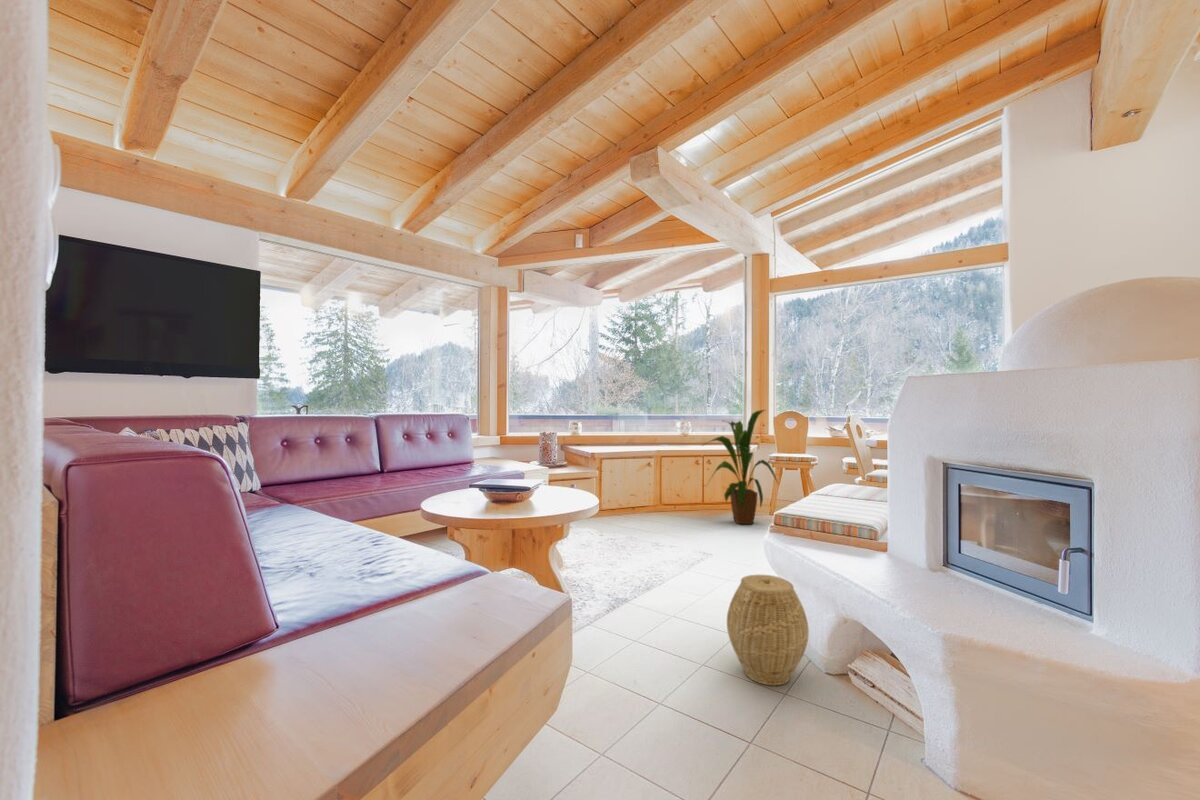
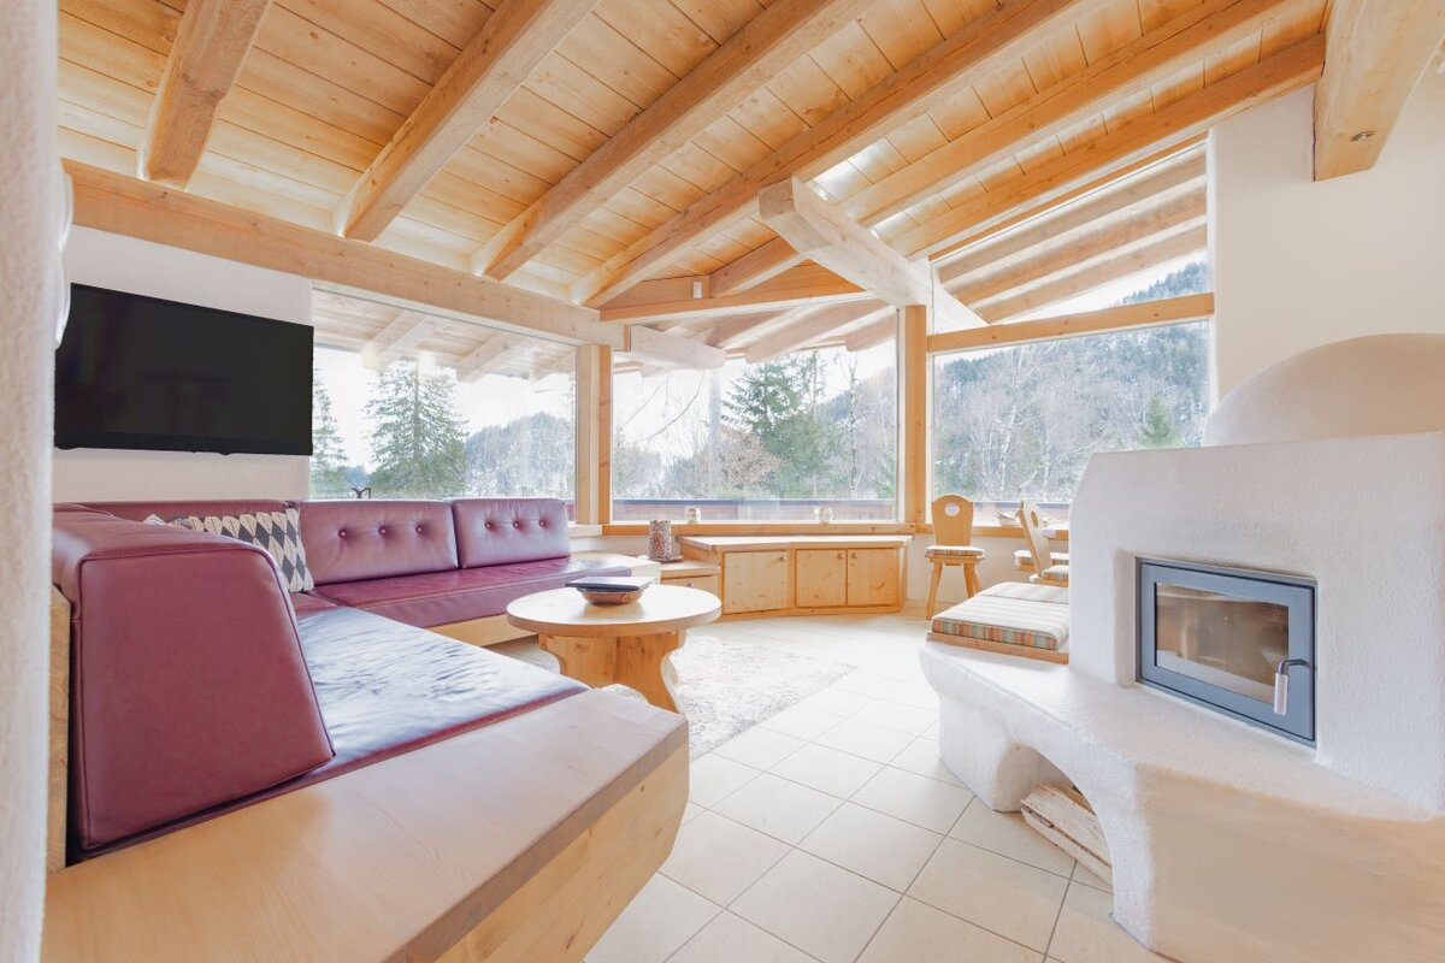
- house plant [701,409,779,525]
- woven basket [726,574,810,686]
